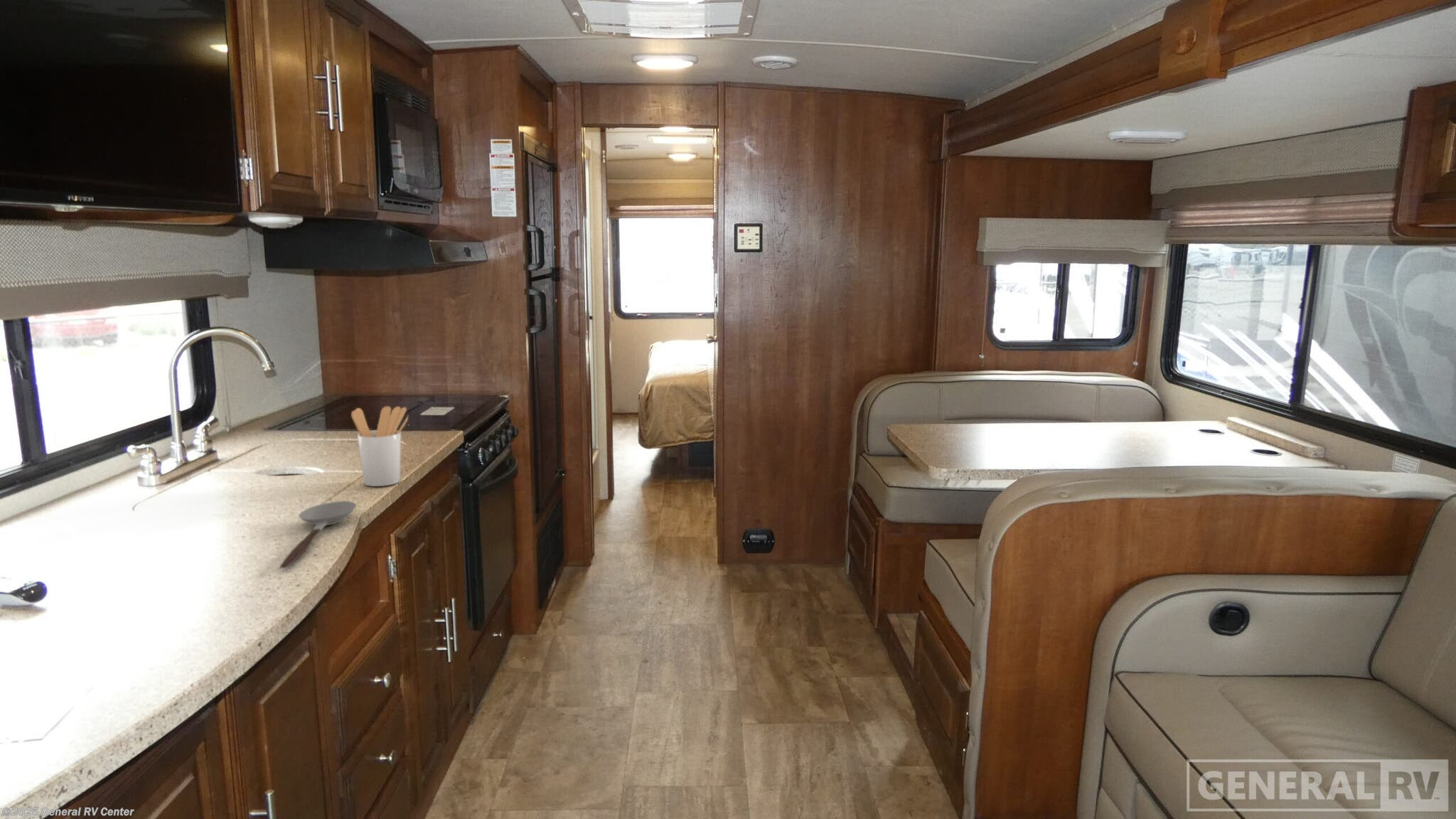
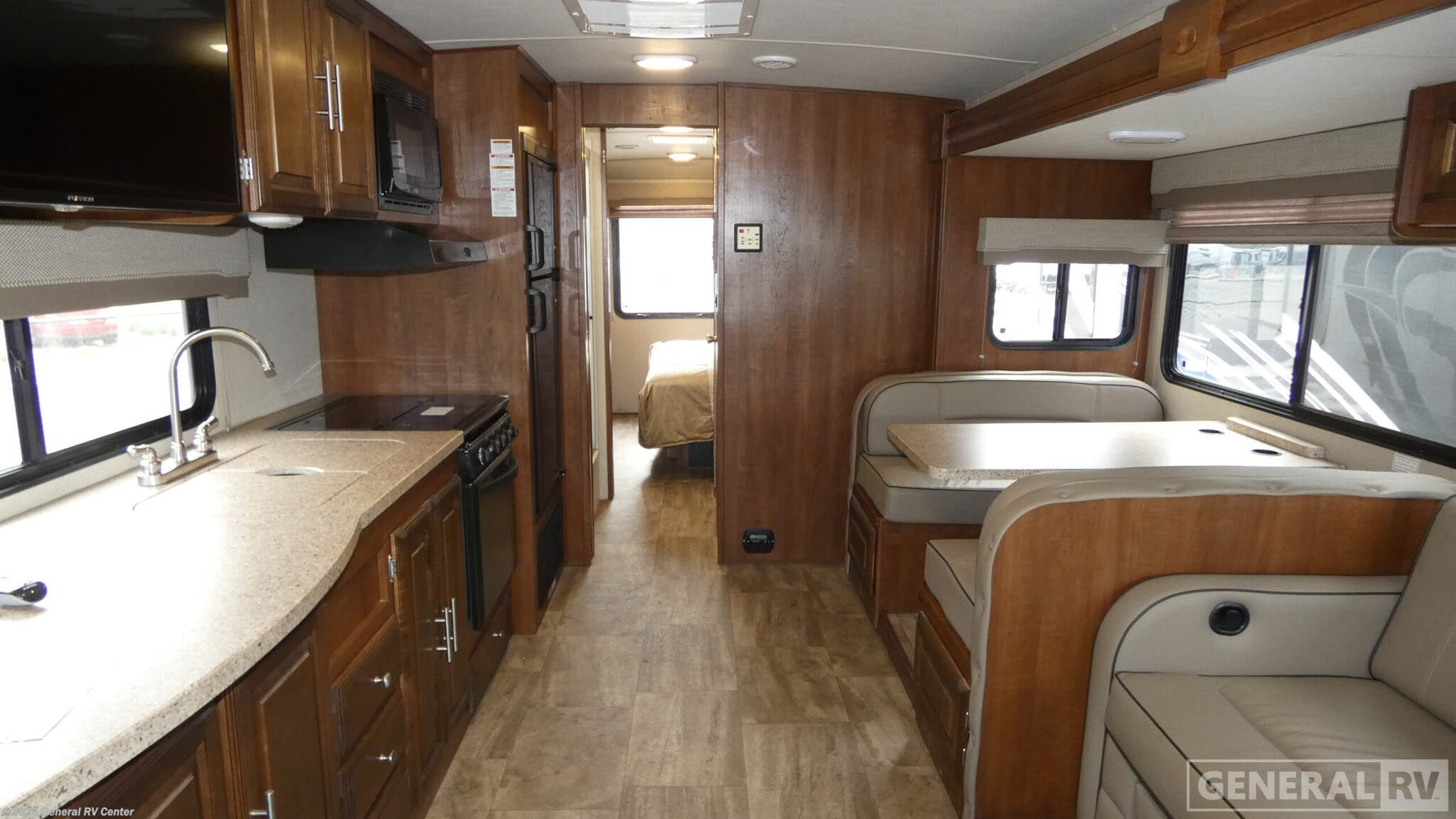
- utensil holder [350,405,409,487]
- spoon [279,501,357,569]
